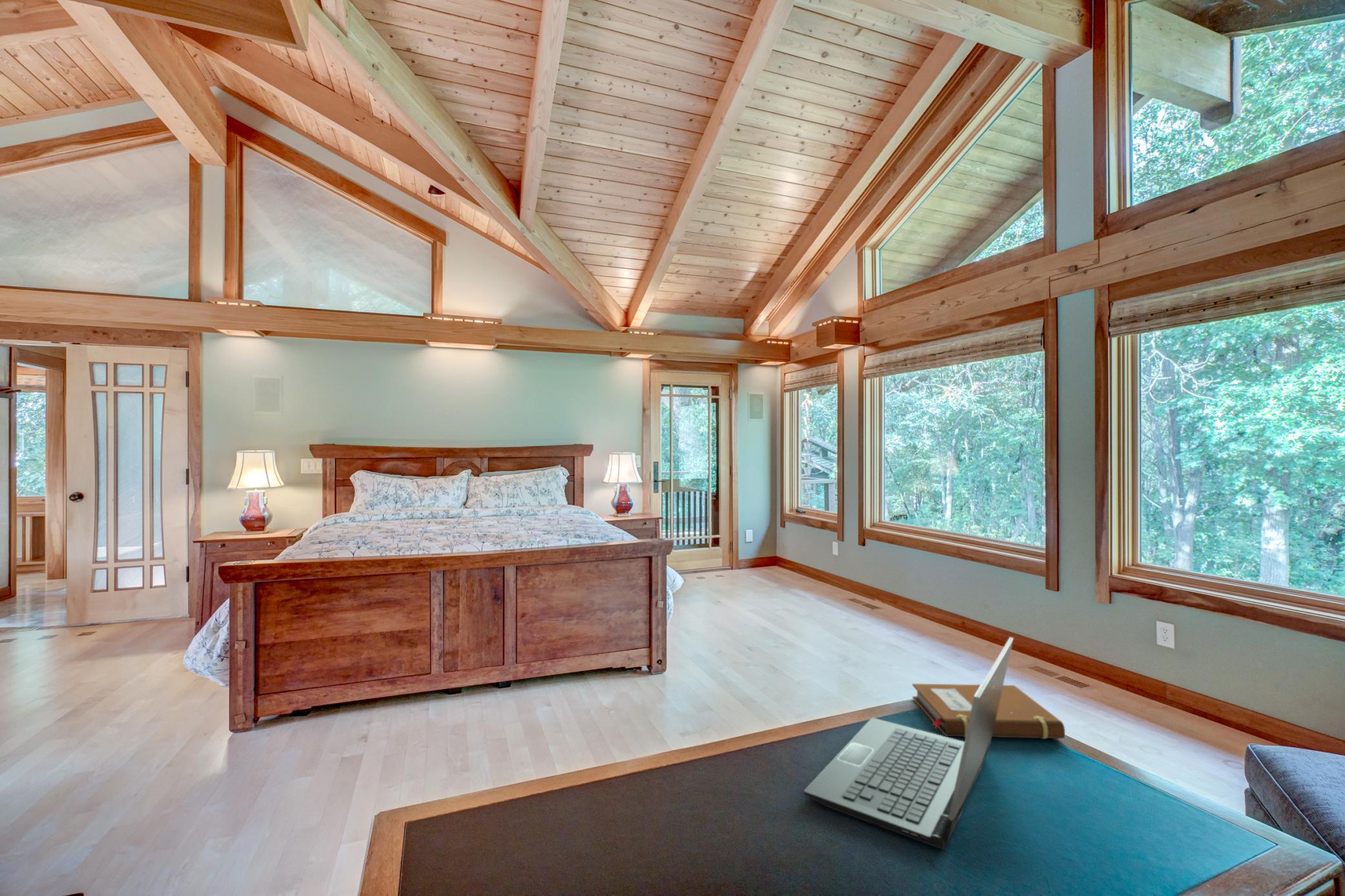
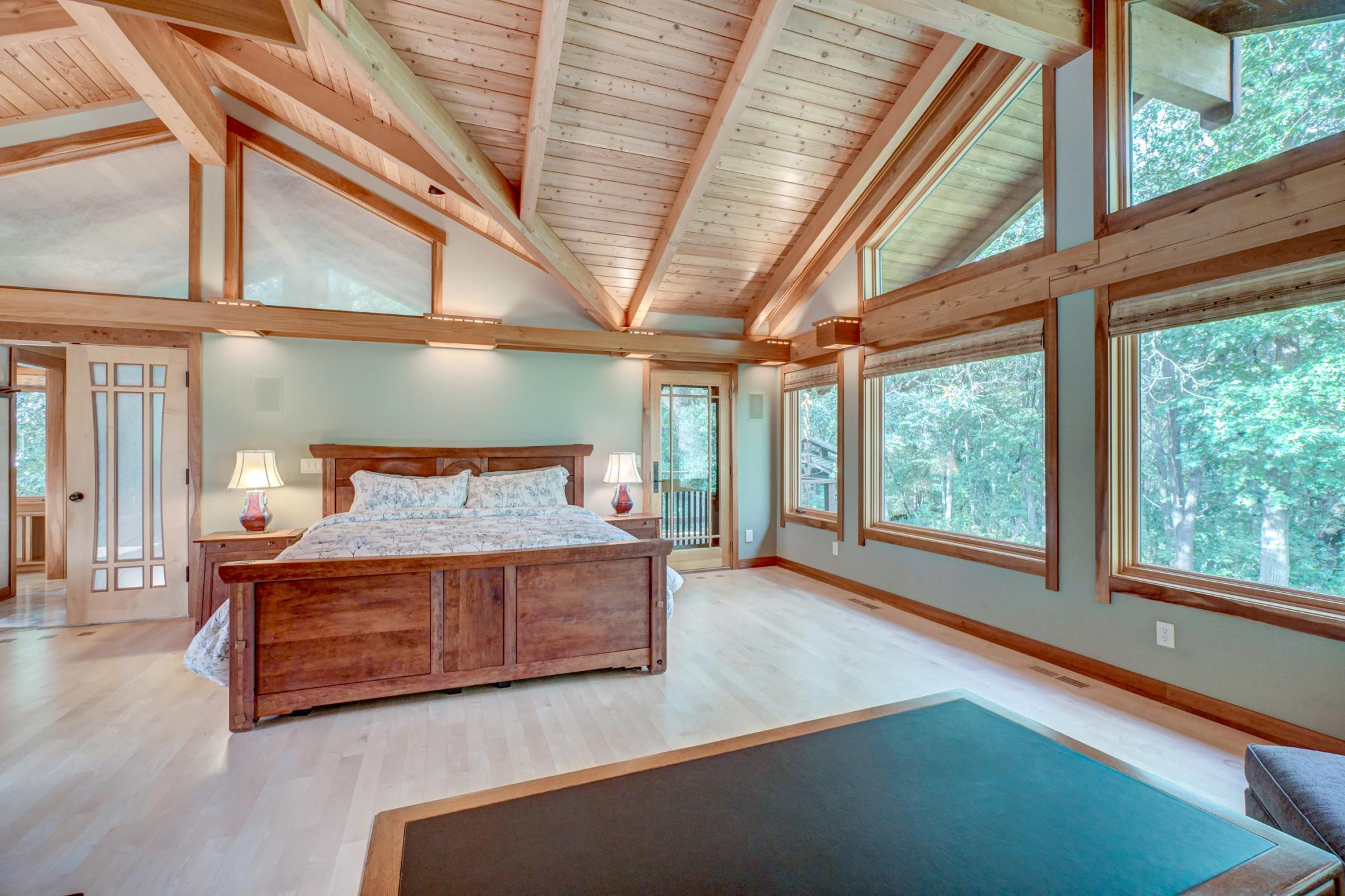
- notebook [912,683,1066,740]
- laptop computer [803,636,1014,851]
